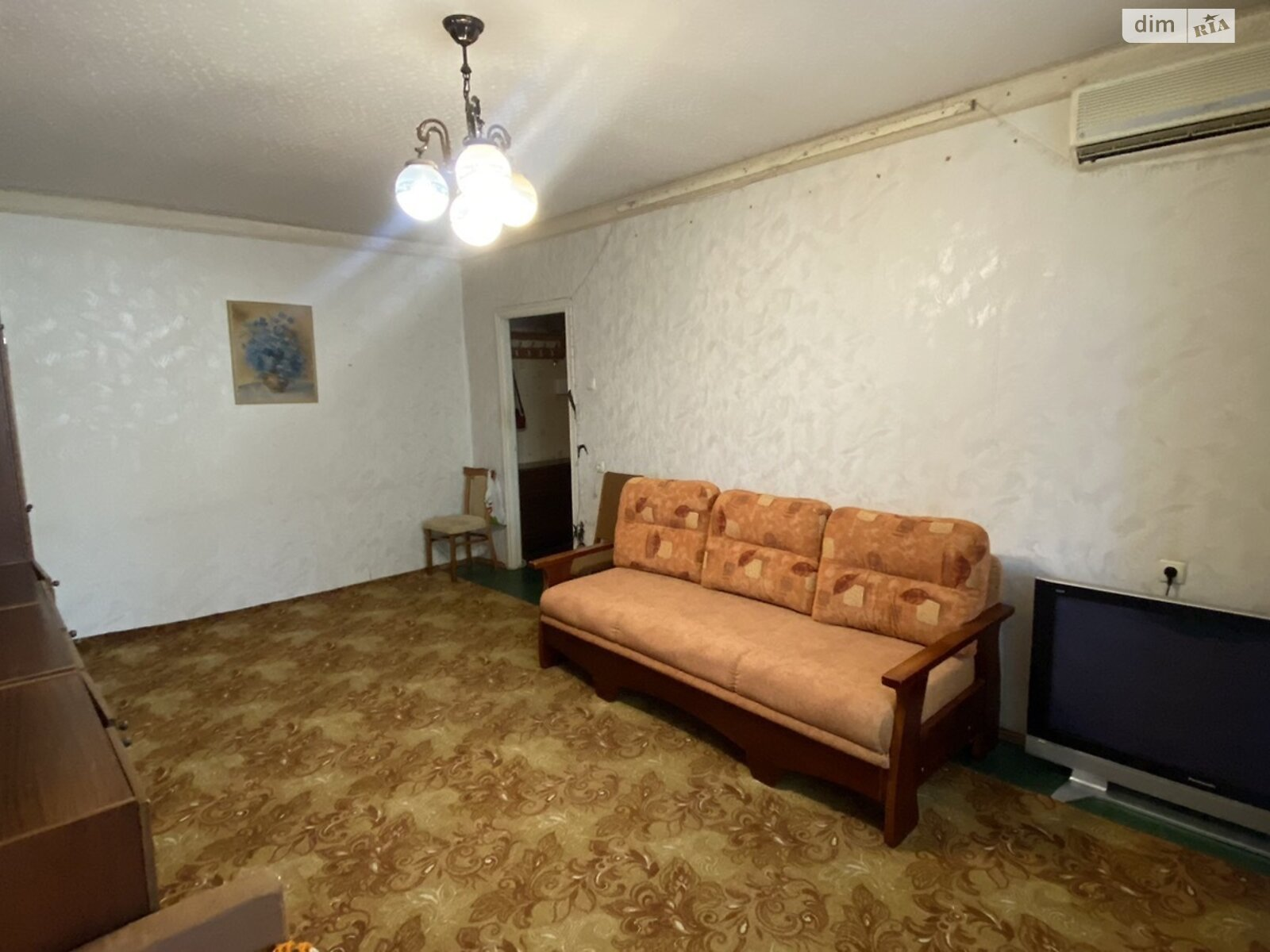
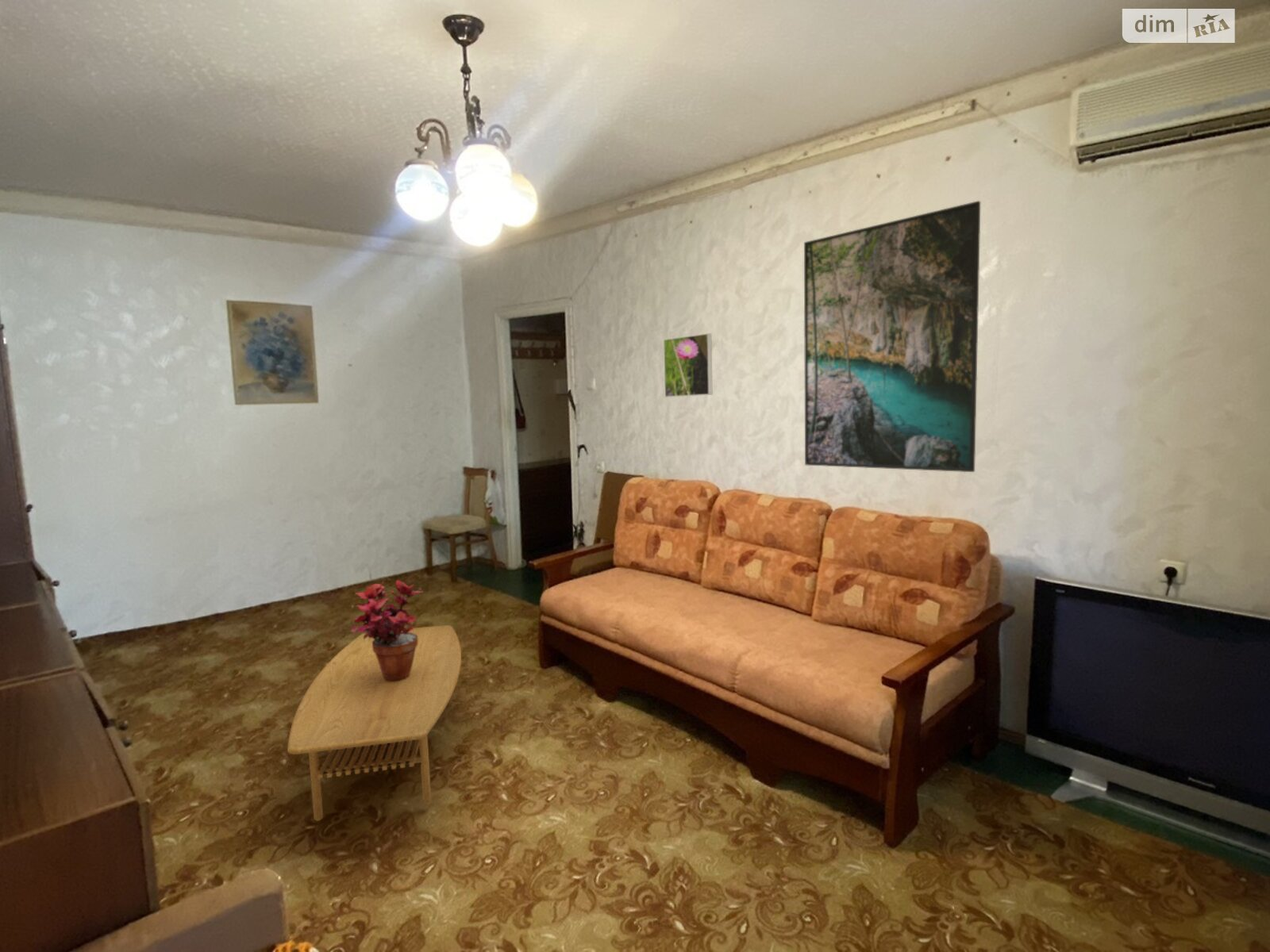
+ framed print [663,332,714,398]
+ potted plant [350,579,423,681]
+ coffee table [287,624,462,822]
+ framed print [803,200,981,473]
